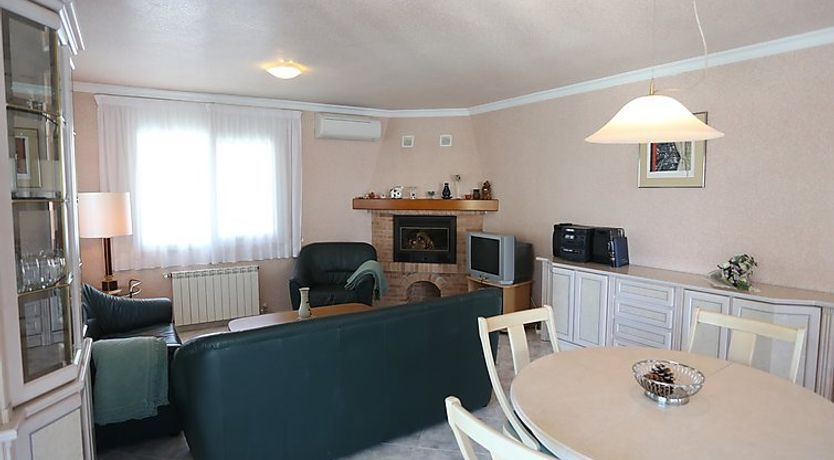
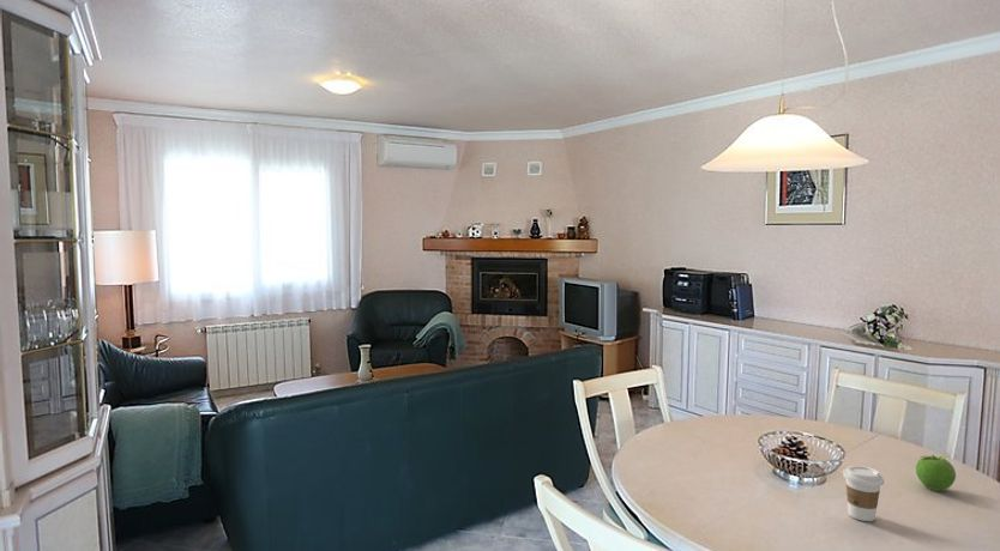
+ coffee cup [842,465,885,522]
+ fruit [915,454,957,492]
